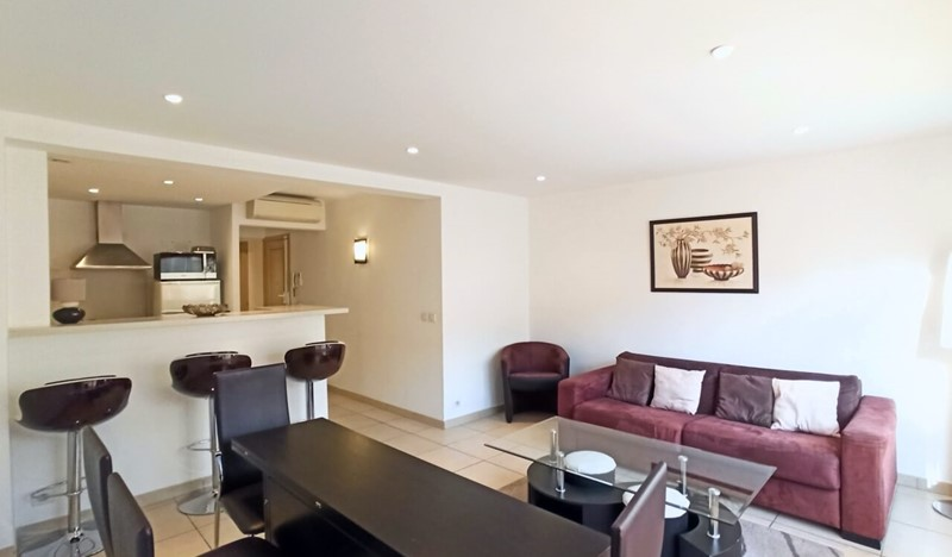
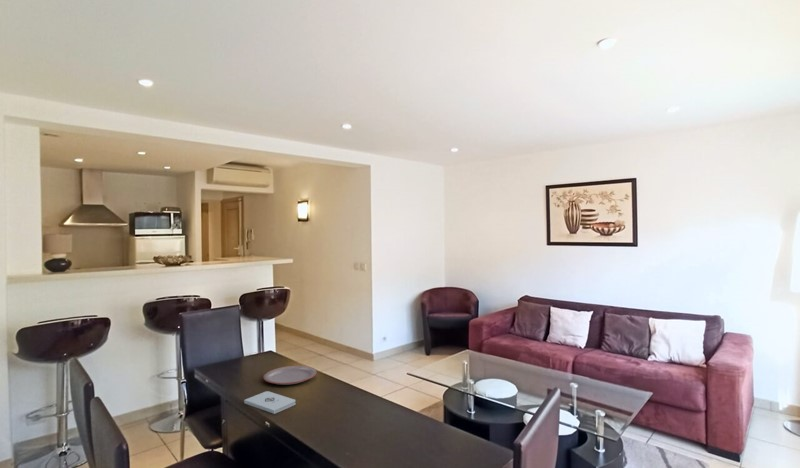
+ notepad [243,390,297,415]
+ plate [262,365,318,386]
